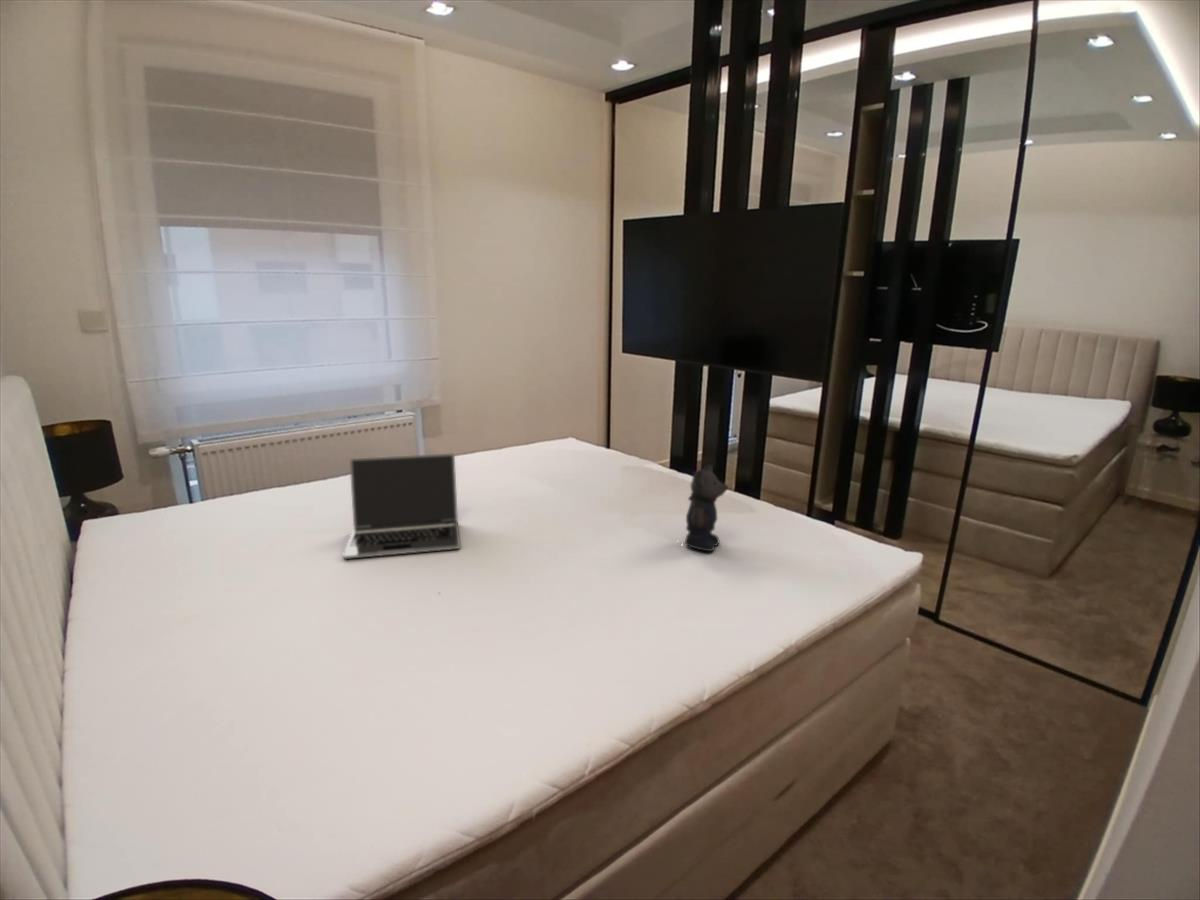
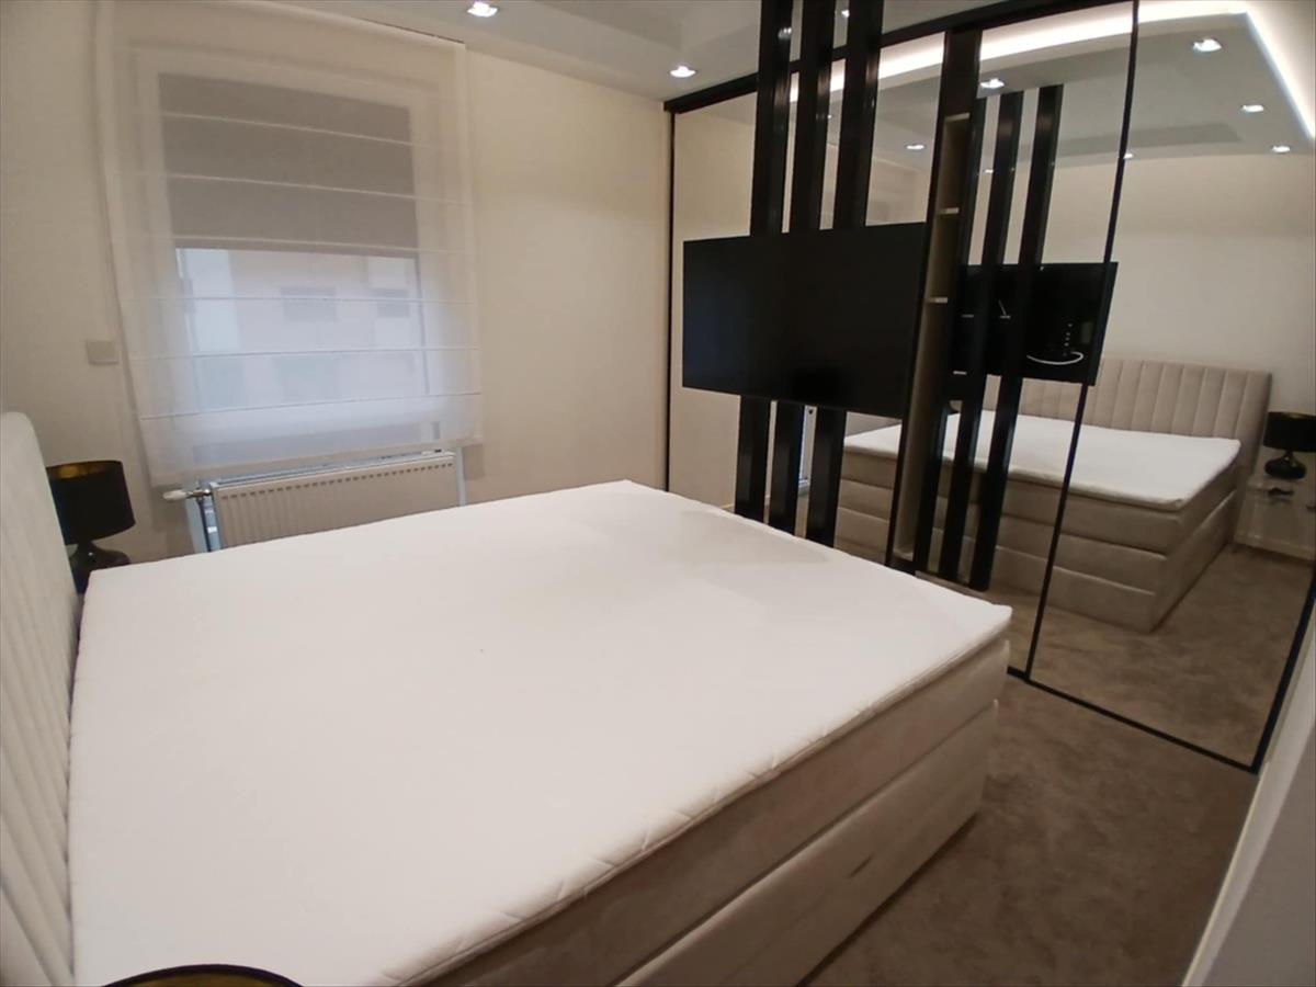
- laptop [342,452,461,560]
- bear [683,463,729,552]
